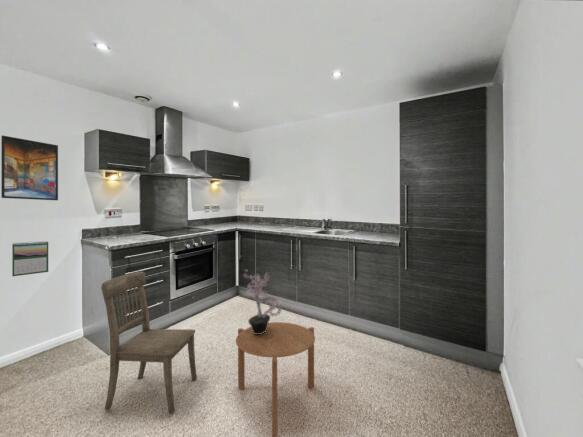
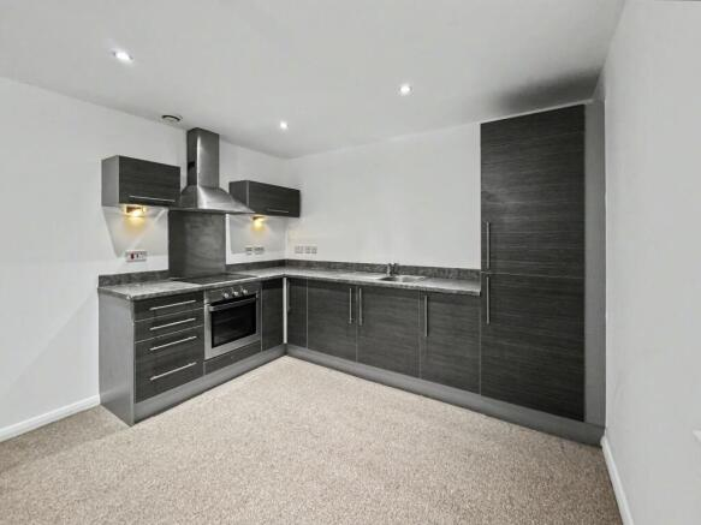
- chair [100,270,198,414]
- potted plant [242,268,283,334]
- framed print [0,135,59,201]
- side table [235,321,316,437]
- calendar [11,240,49,277]
